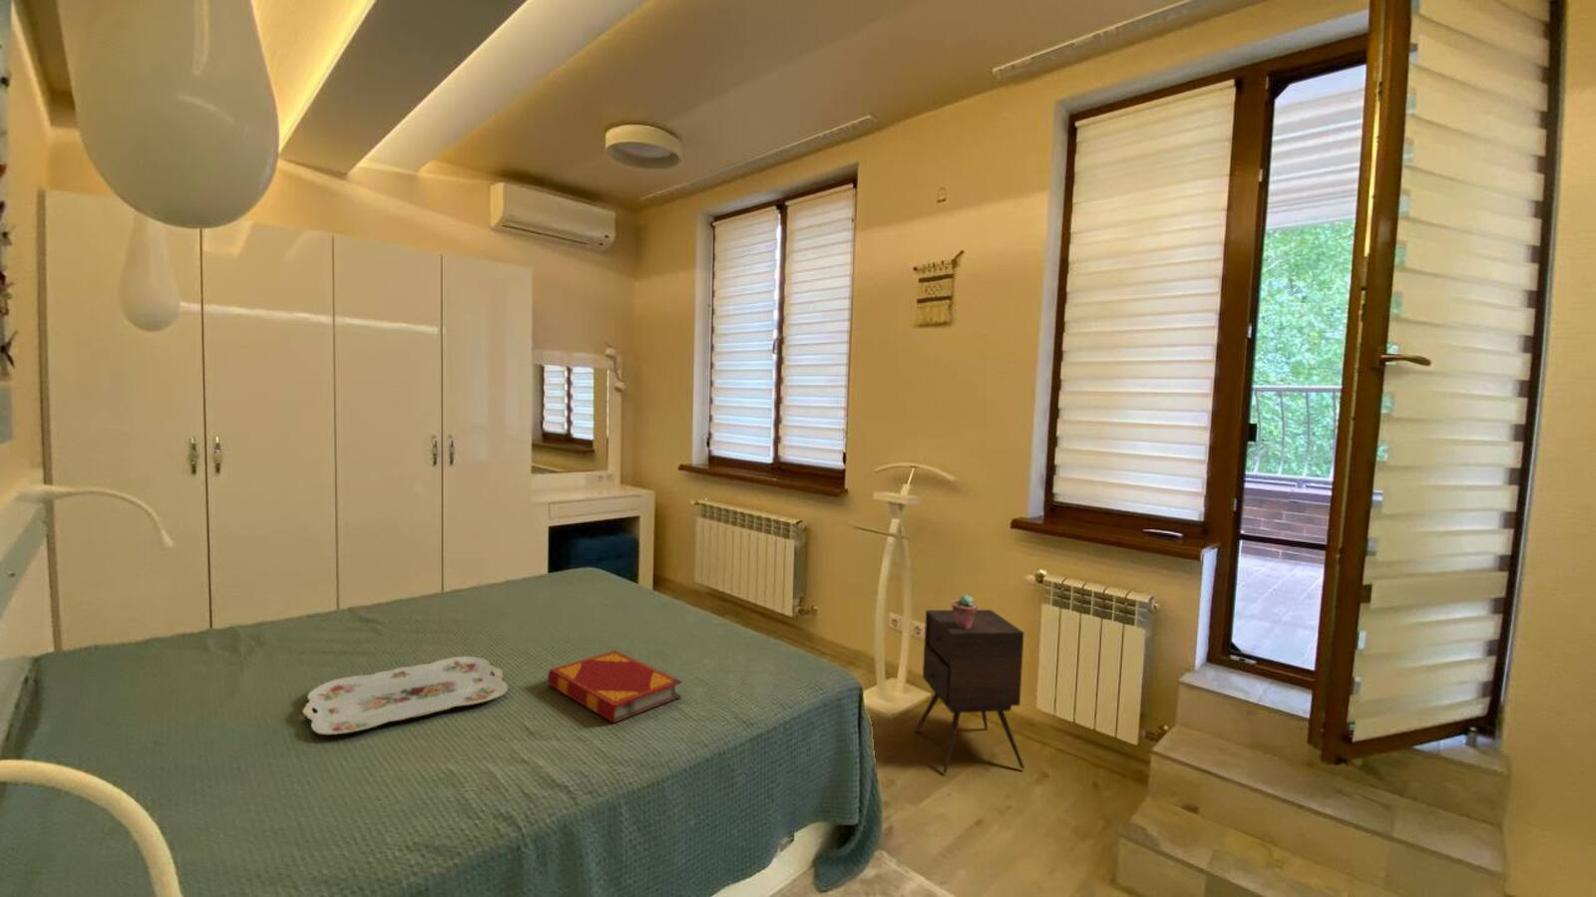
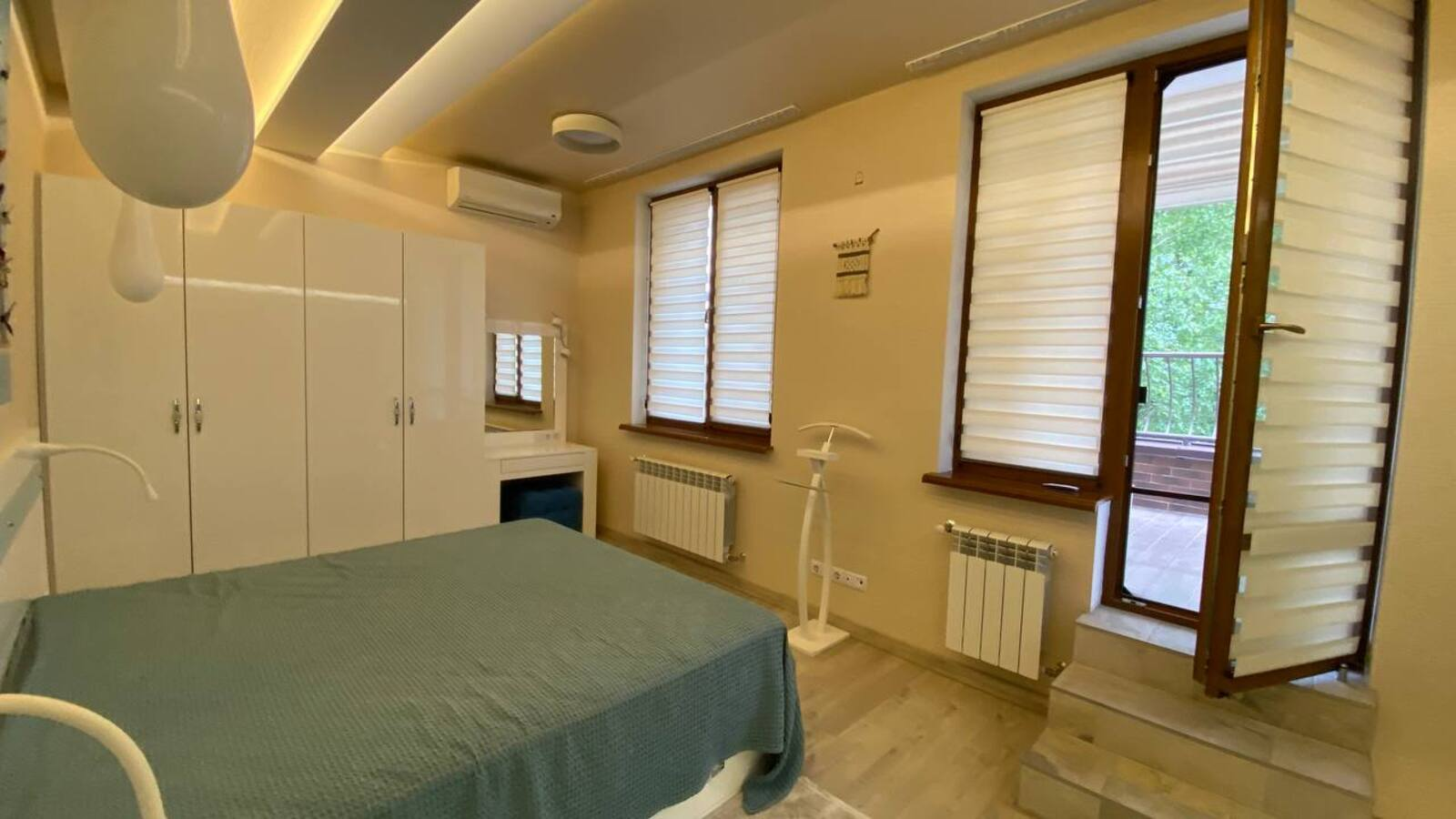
- hardback book [547,649,683,724]
- potted succulent [951,593,979,629]
- side table [914,609,1025,774]
- serving tray [301,656,509,736]
